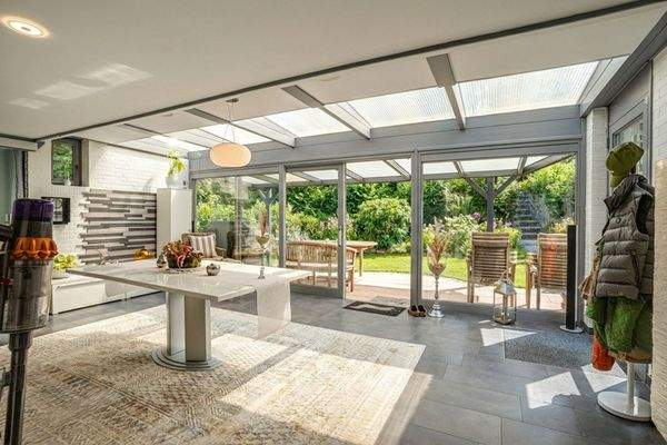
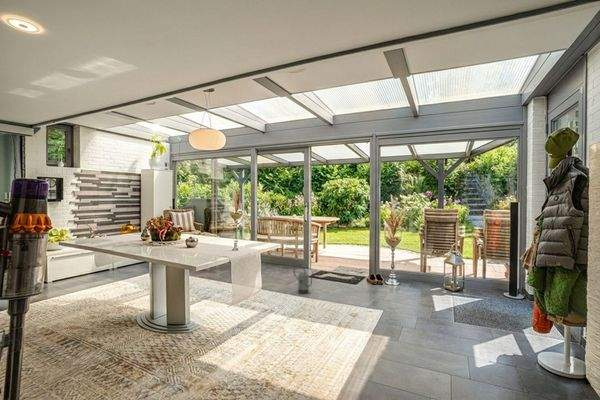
+ watering can [292,264,315,295]
